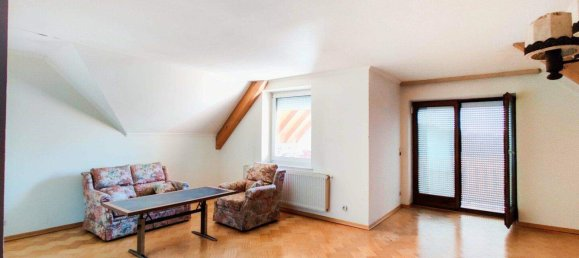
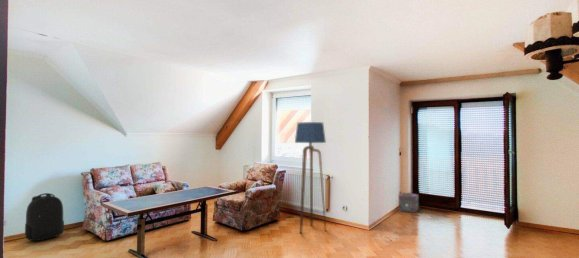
+ speaker [398,192,420,214]
+ floor lamp [294,121,327,234]
+ backpack [24,192,65,242]
